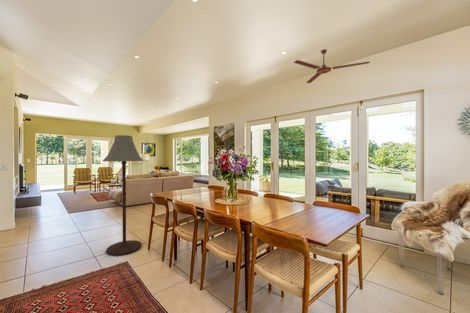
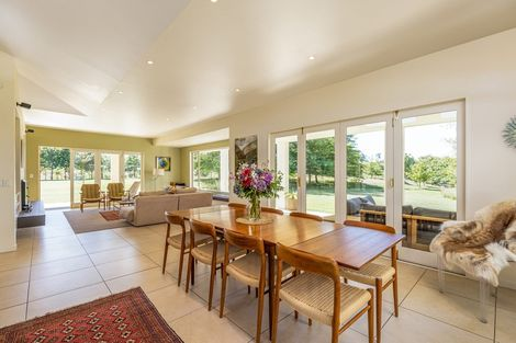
- floor lamp [102,134,144,257]
- ceiling fan [292,48,371,84]
